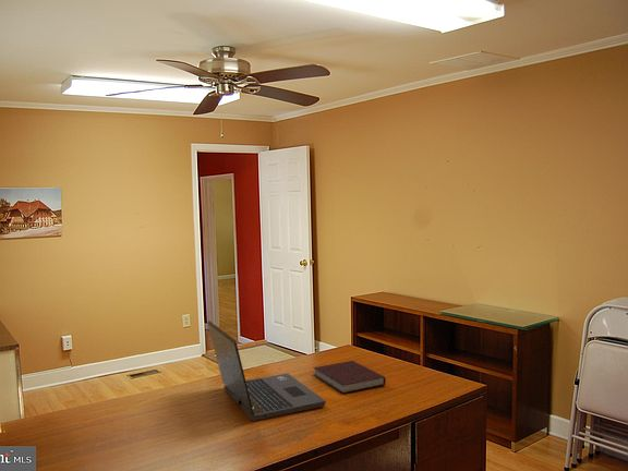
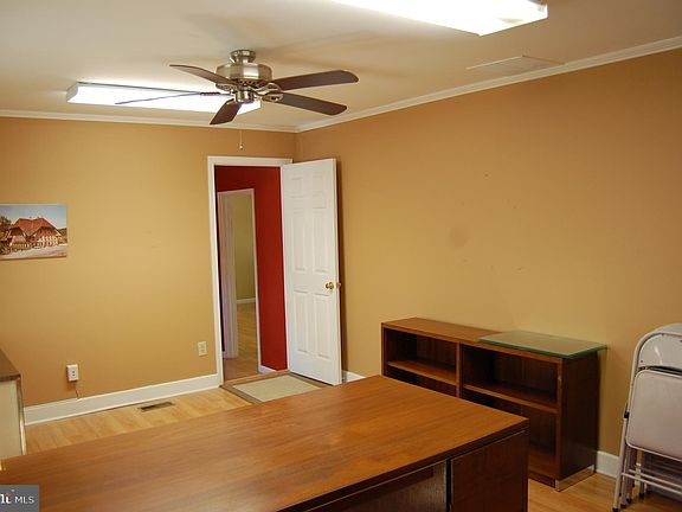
- notebook [312,360,387,395]
- laptop [206,319,327,422]
